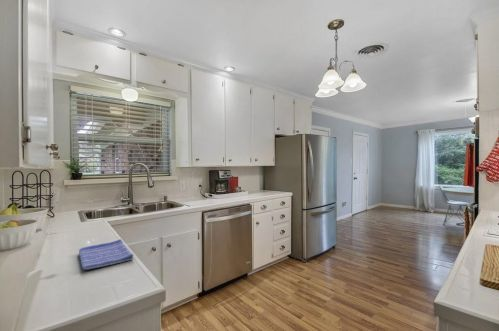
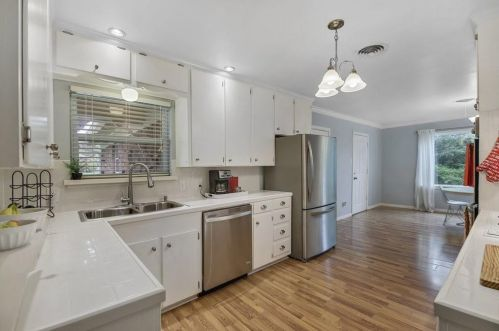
- dish towel [78,238,134,271]
